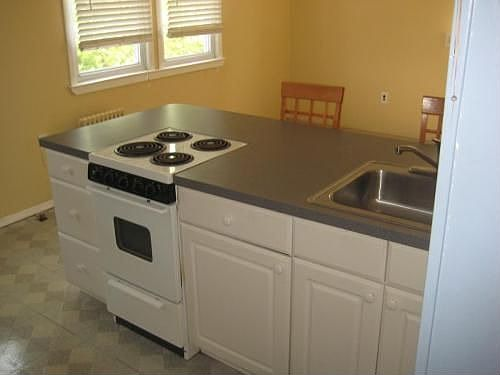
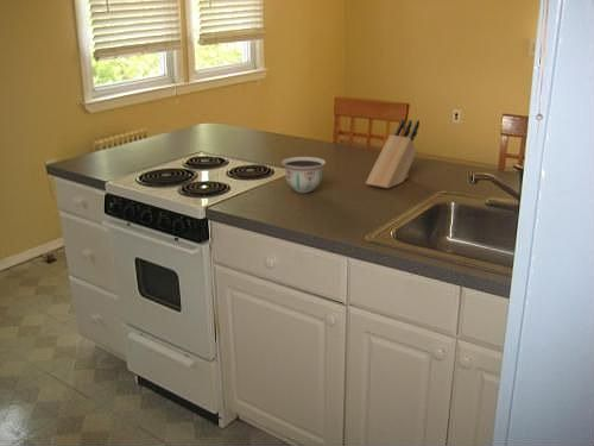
+ bowl [280,156,327,194]
+ knife block [365,118,421,189]
